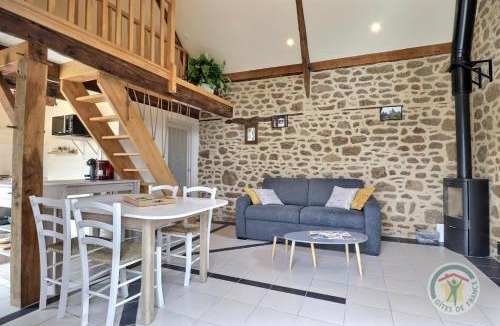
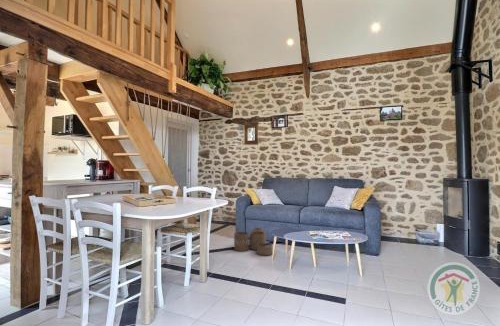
+ woven basket [233,225,274,256]
